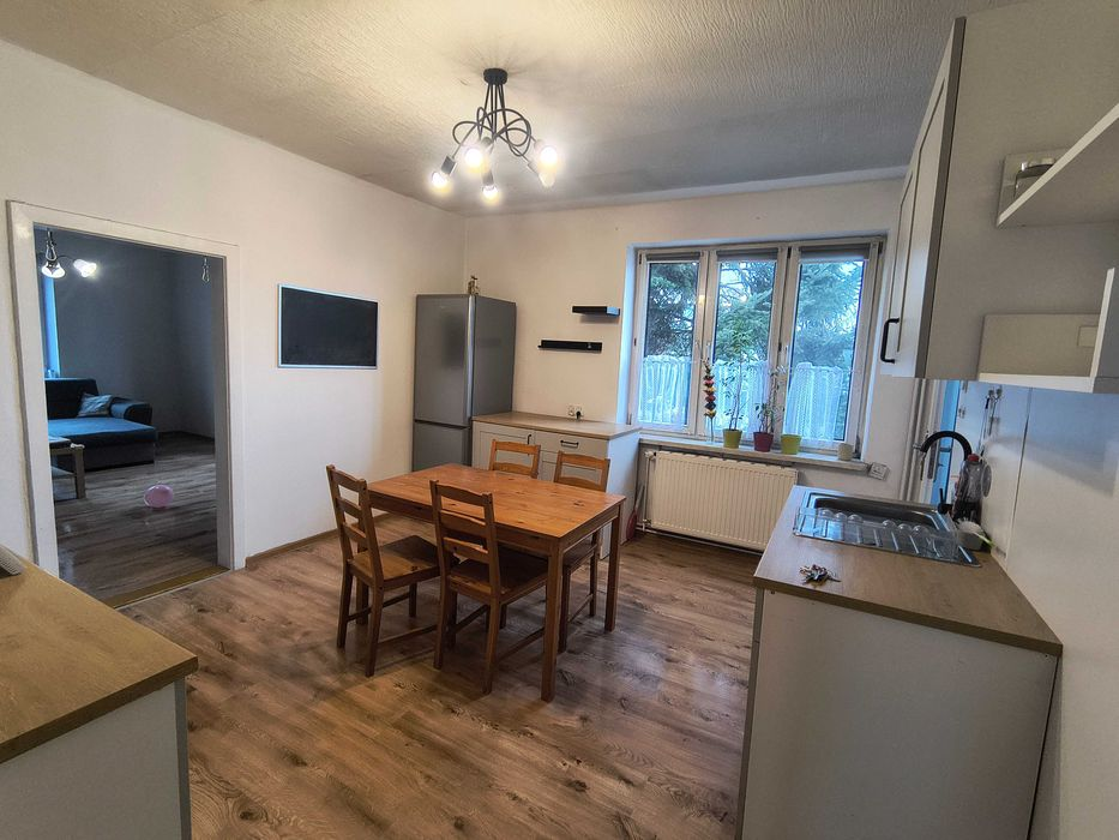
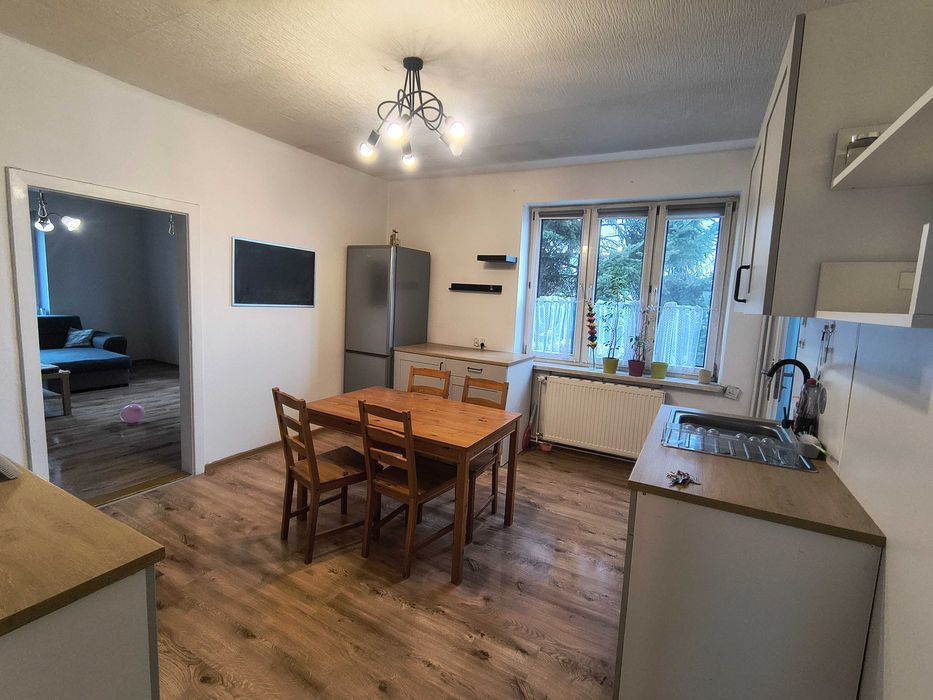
+ potted plant [529,433,559,452]
